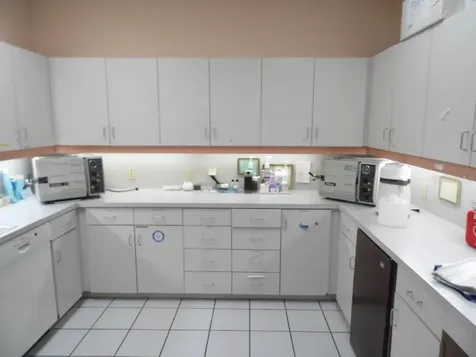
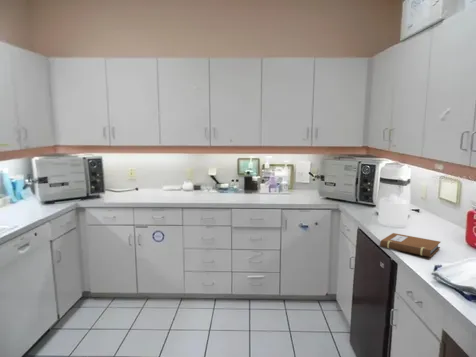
+ notebook [378,232,441,258]
